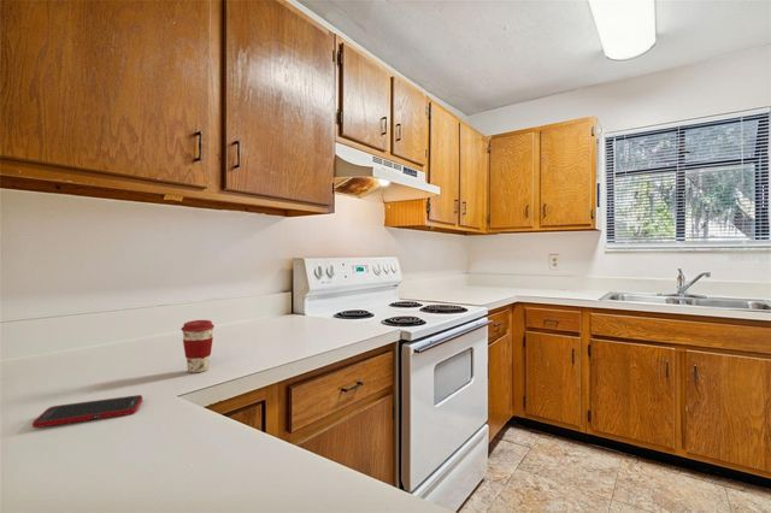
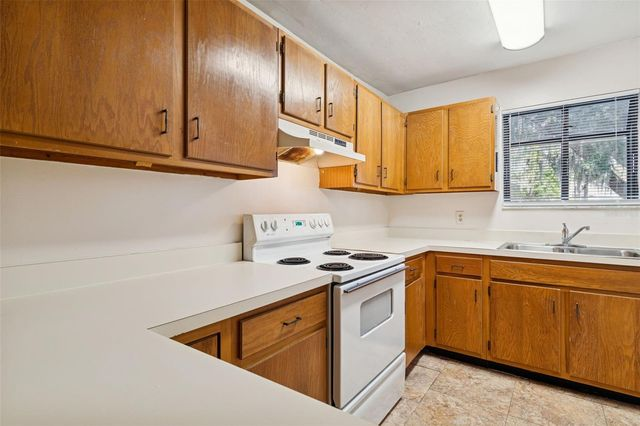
- coffee cup [179,319,216,373]
- cell phone [31,394,143,429]
